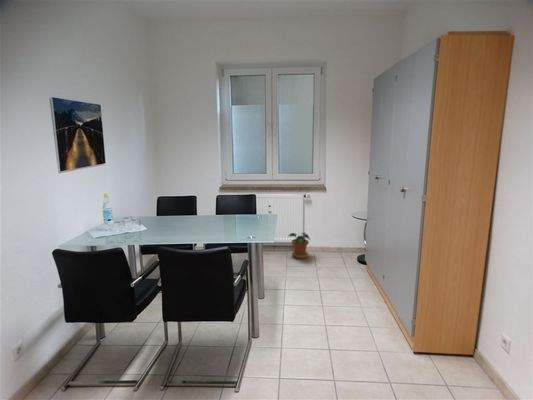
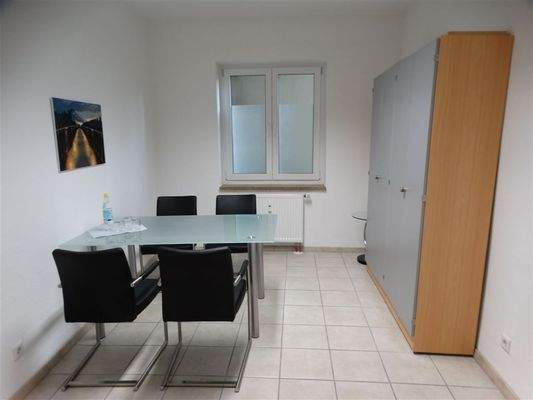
- potted plant [286,232,311,260]
